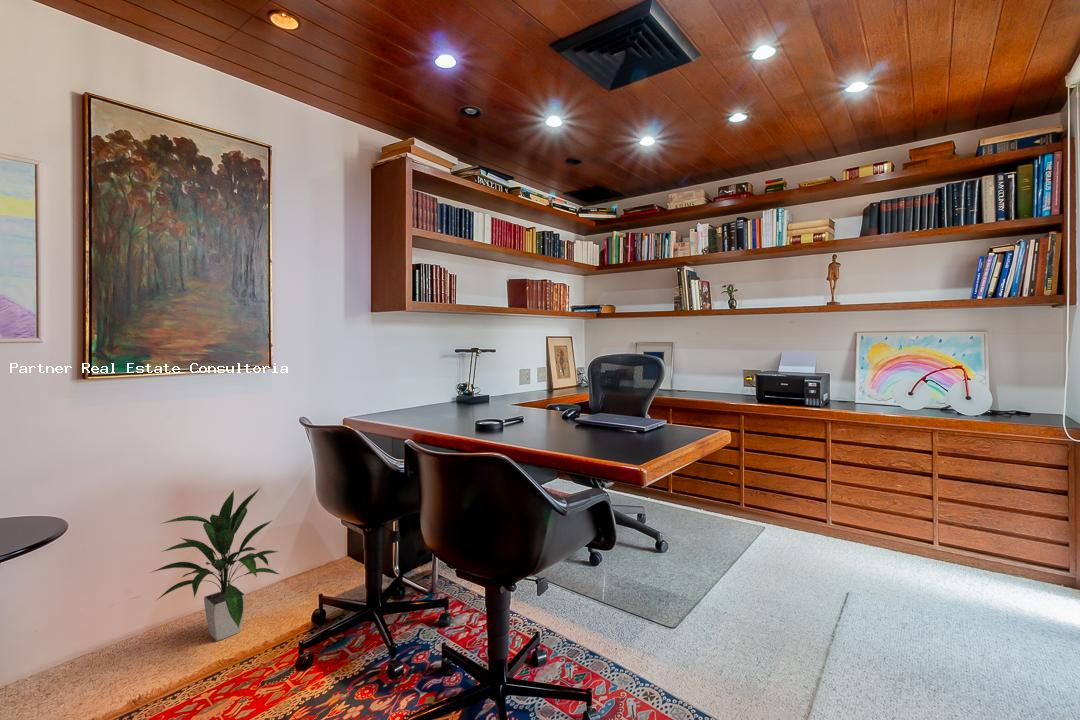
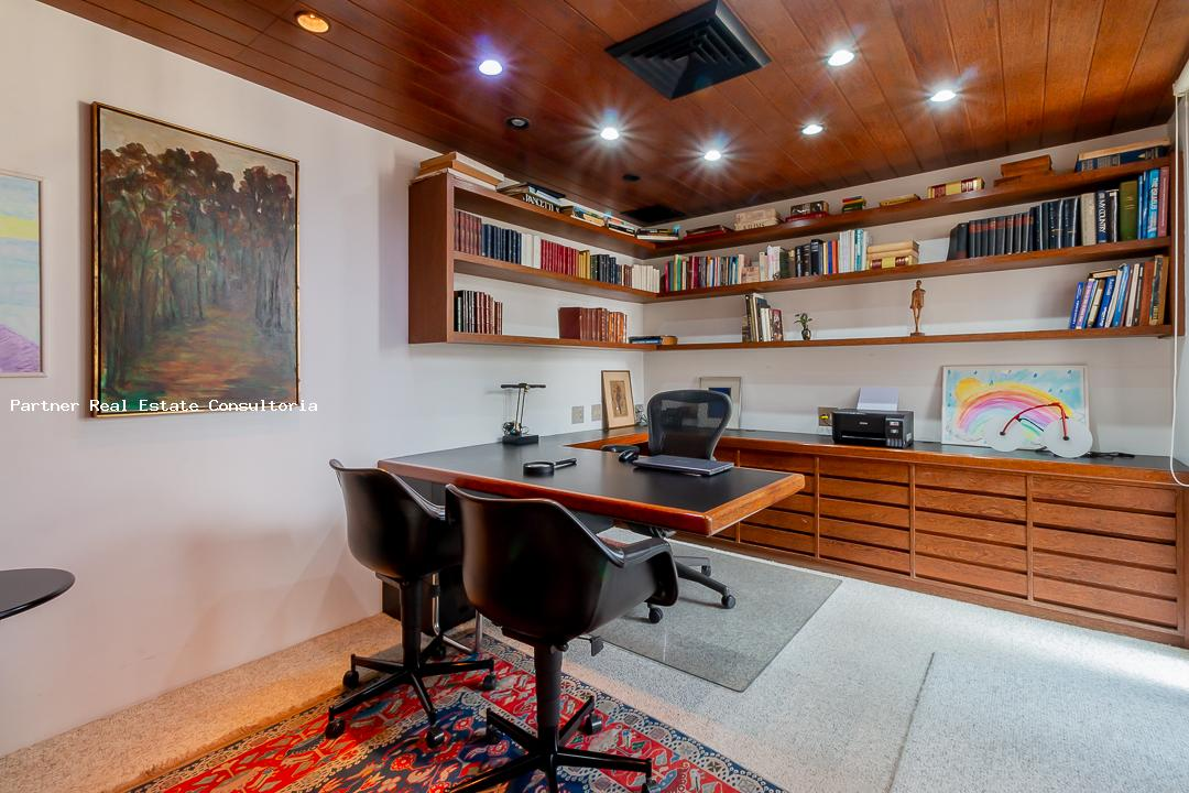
- indoor plant [149,487,282,642]
